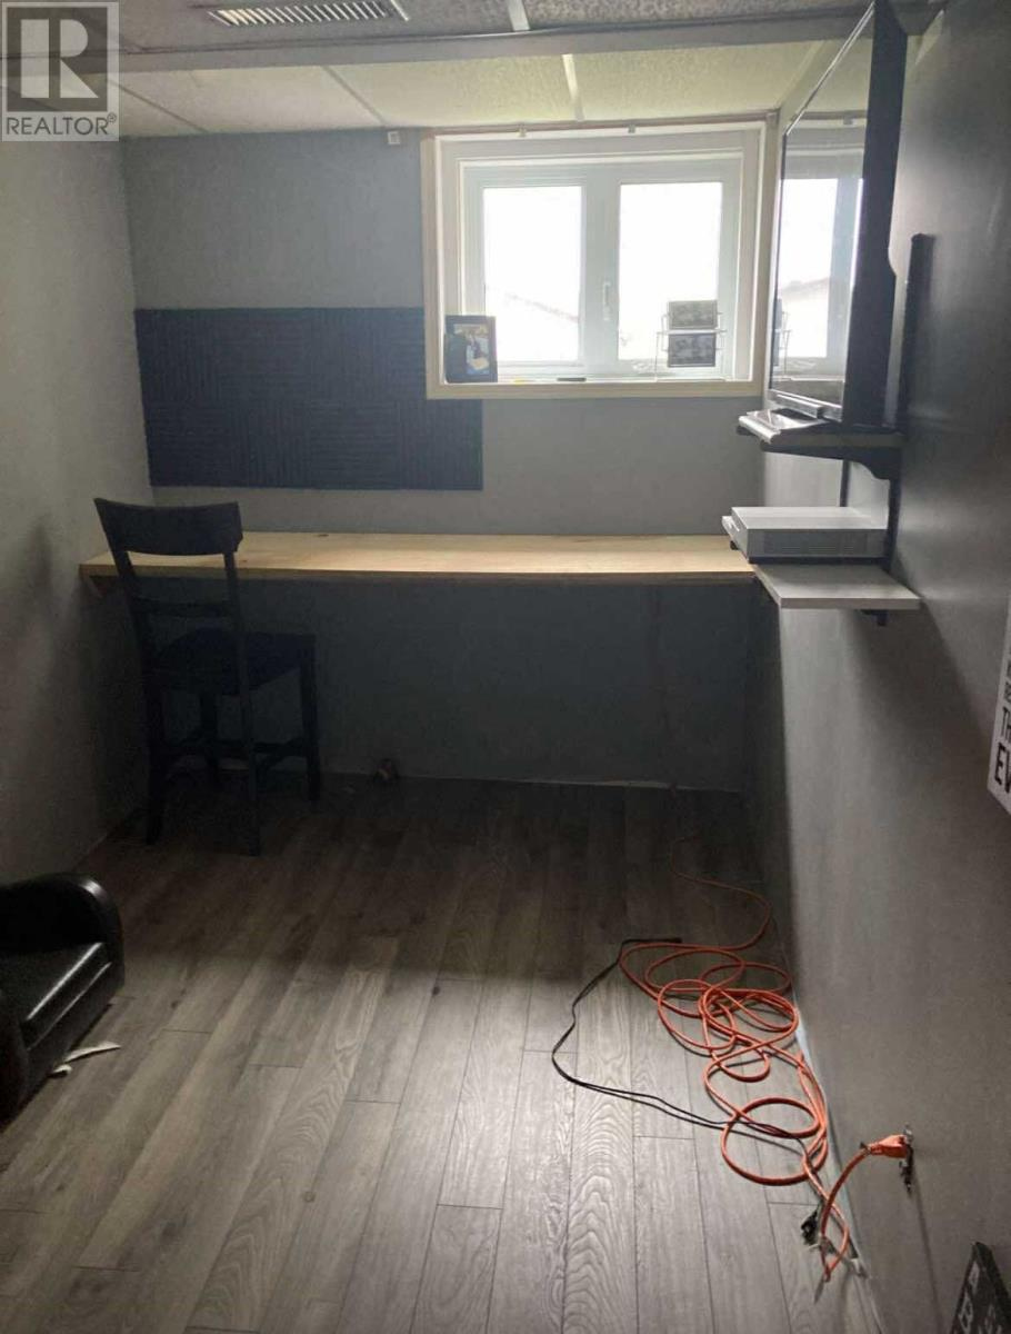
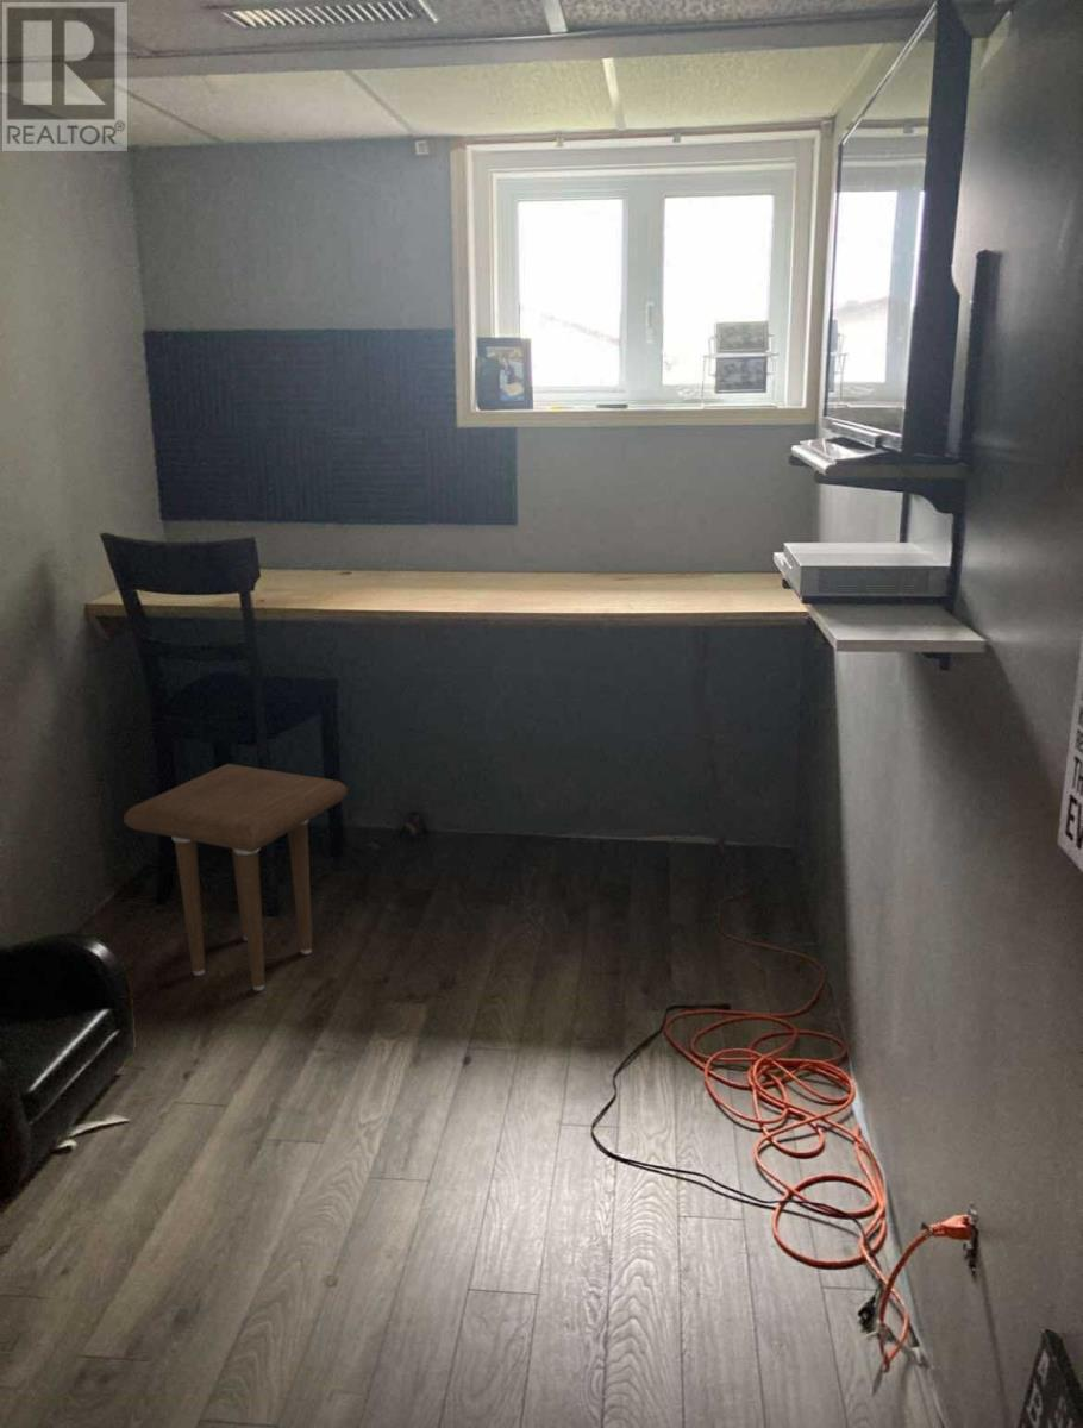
+ side table [123,763,349,992]
